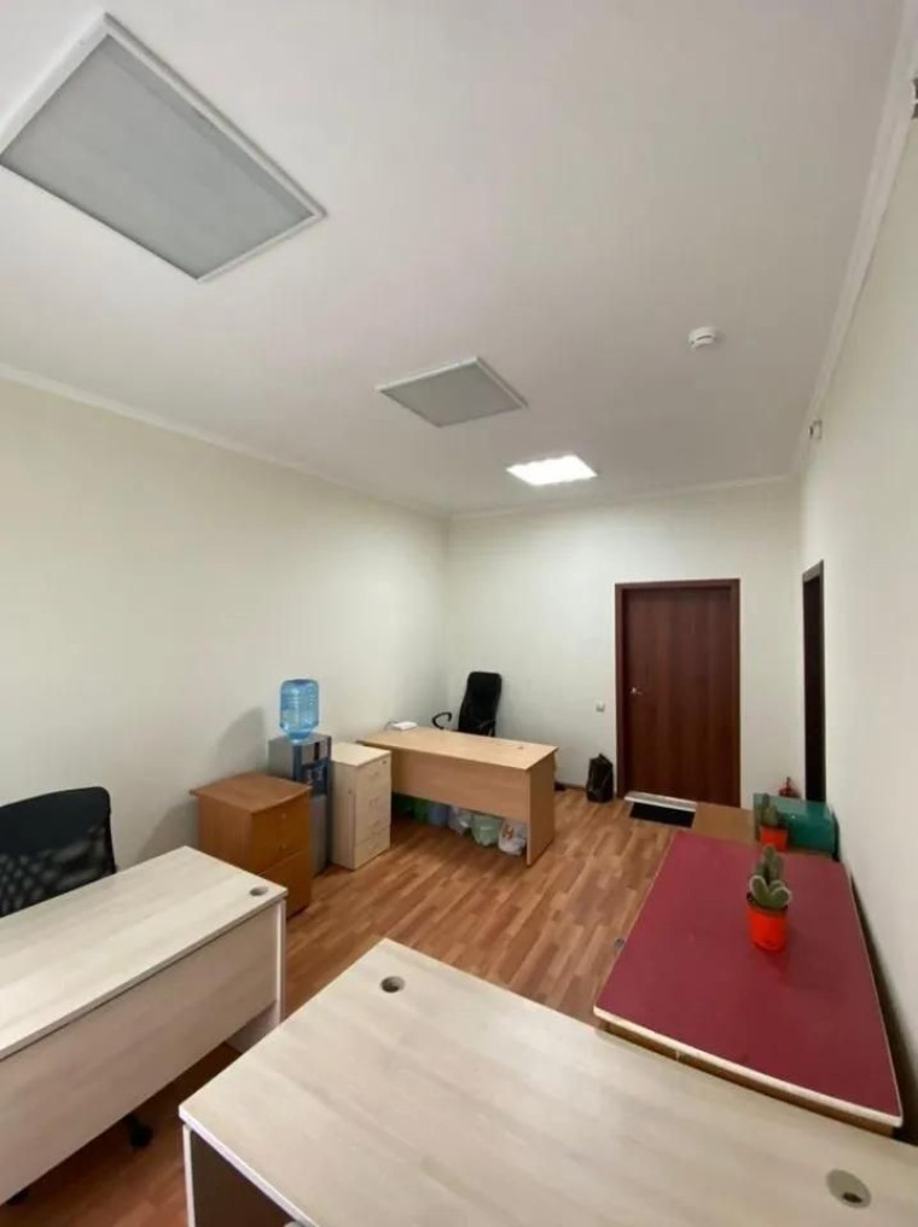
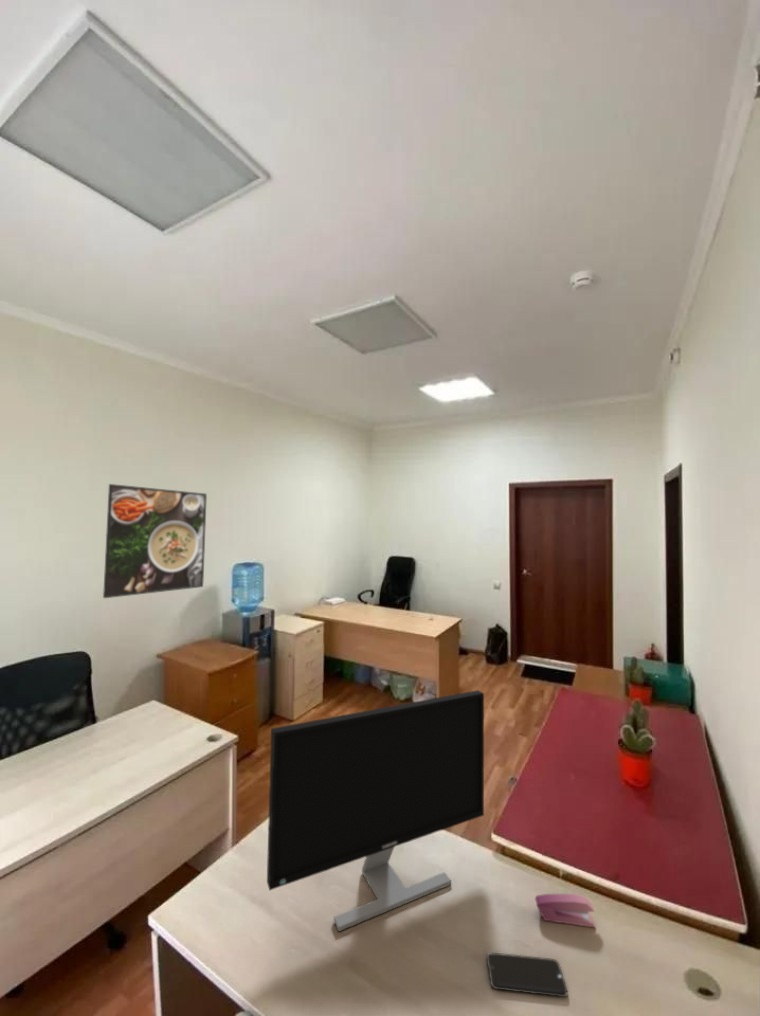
+ stapler [534,893,596,928]
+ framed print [102,483,208,599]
+ monitor [266,689,485,933]
+ smartphone [486,951,568,998]
